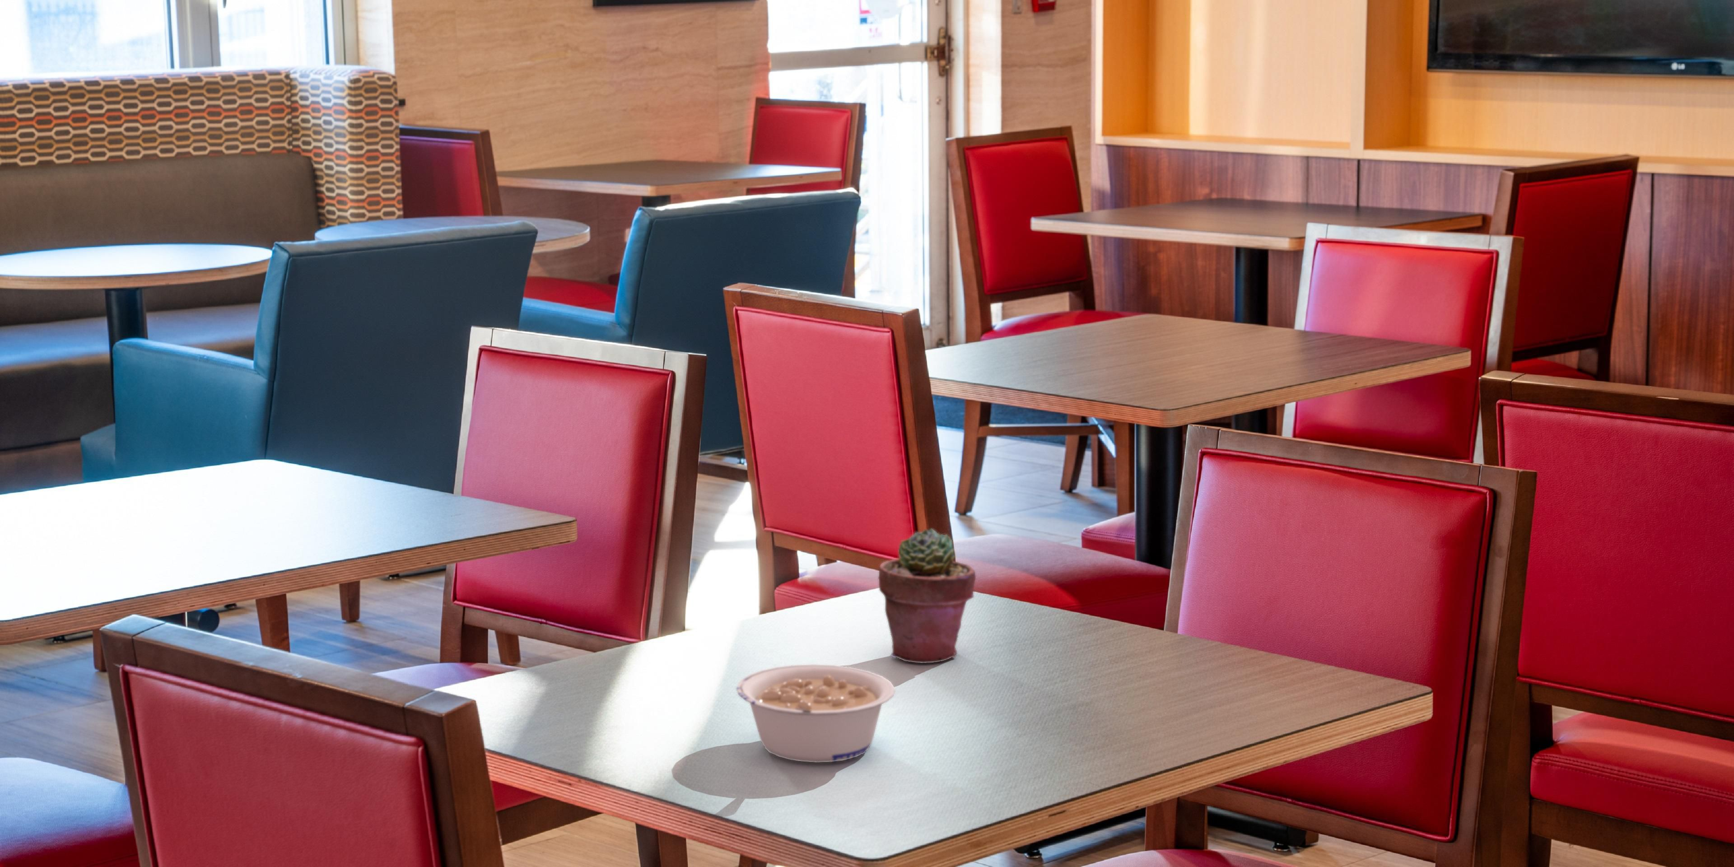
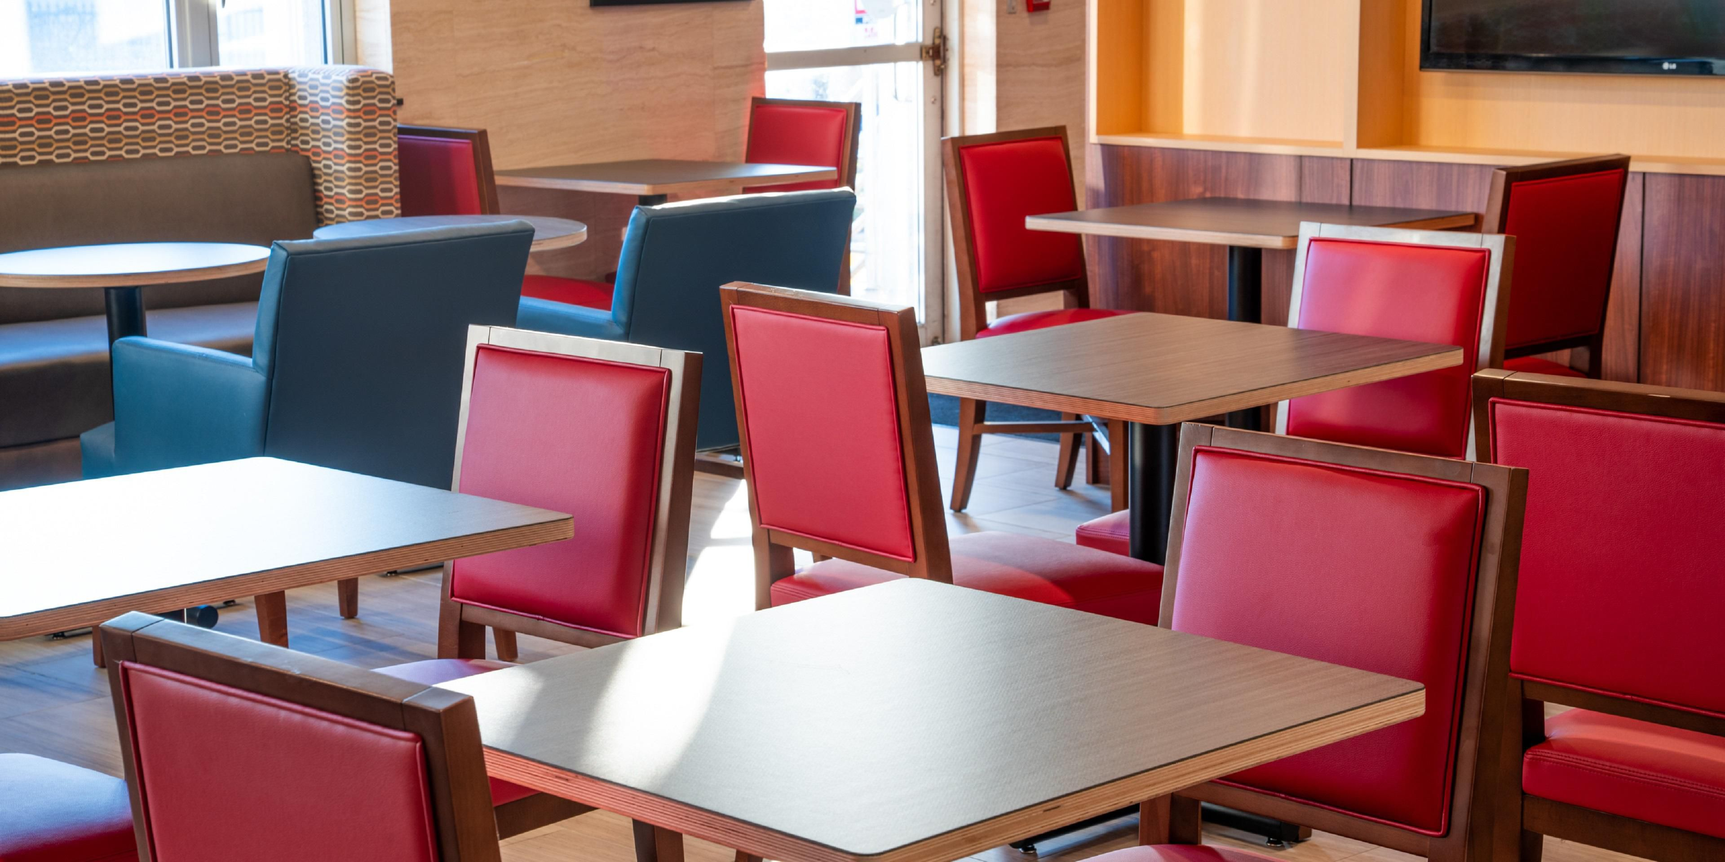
- legume [737,664,896,763]
- potted succulent [878,529,976,664]
